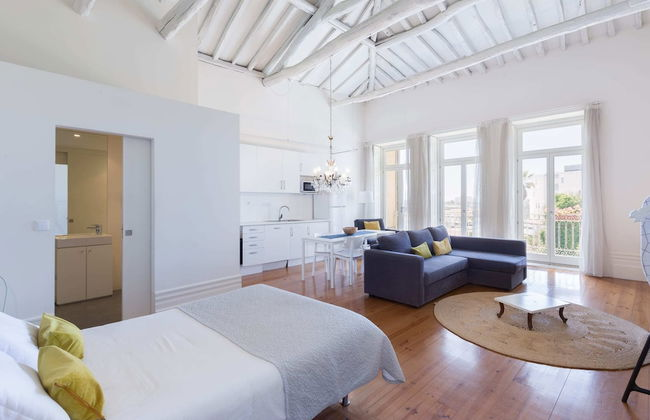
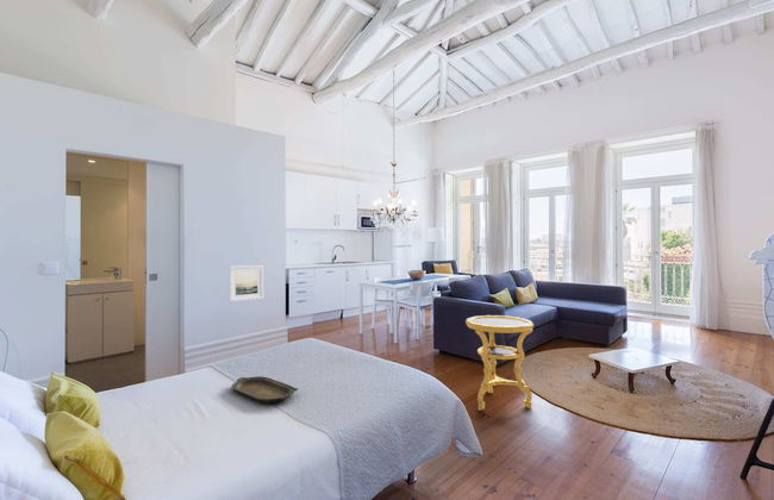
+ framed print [227,264,264,302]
+ serving tray [230,375,299,404]
+ side table [464,314,535,412]
